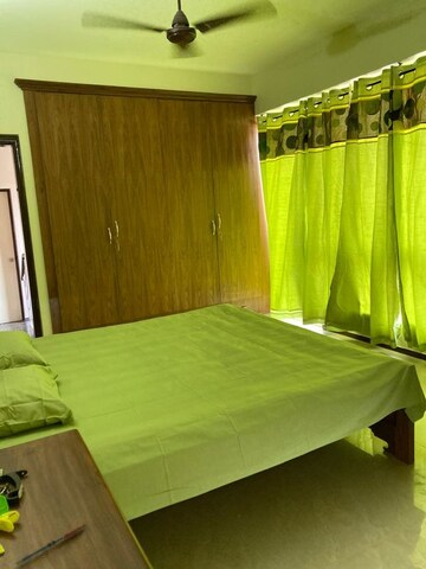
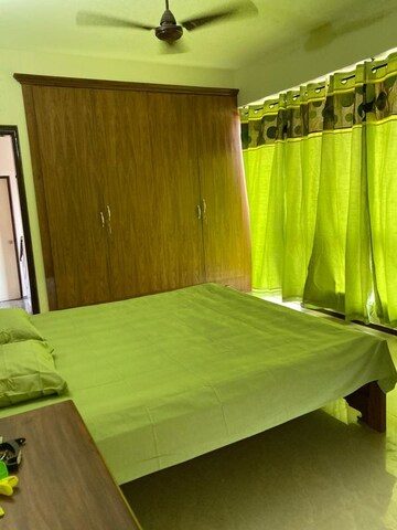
- pen [14,522,90,567]
